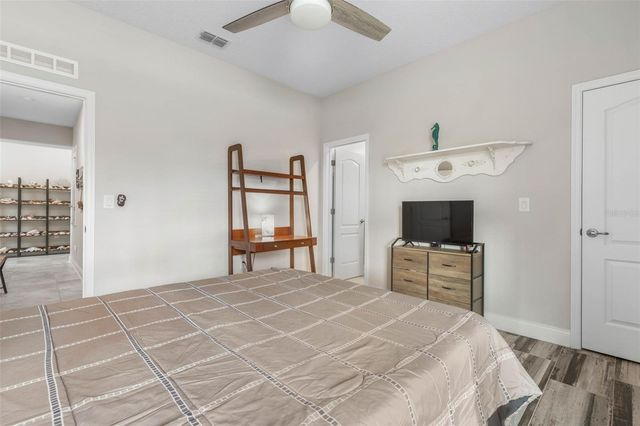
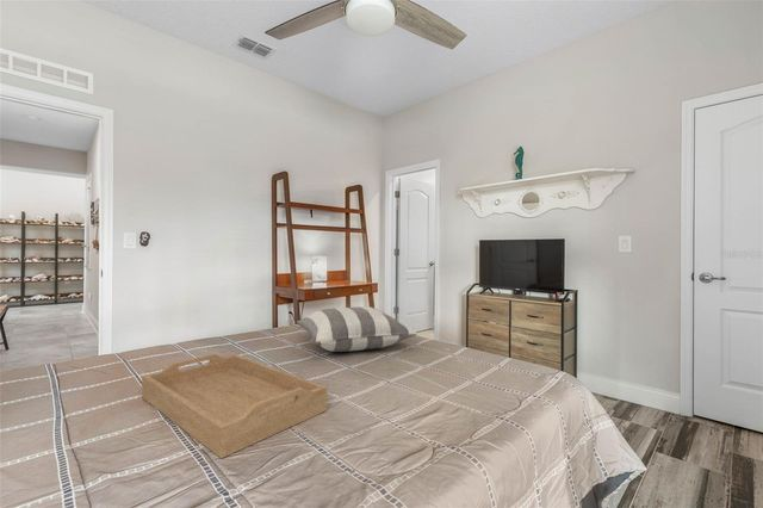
+ serving tray [141,353,328,459]
+ pillow [296,305,418,353]
